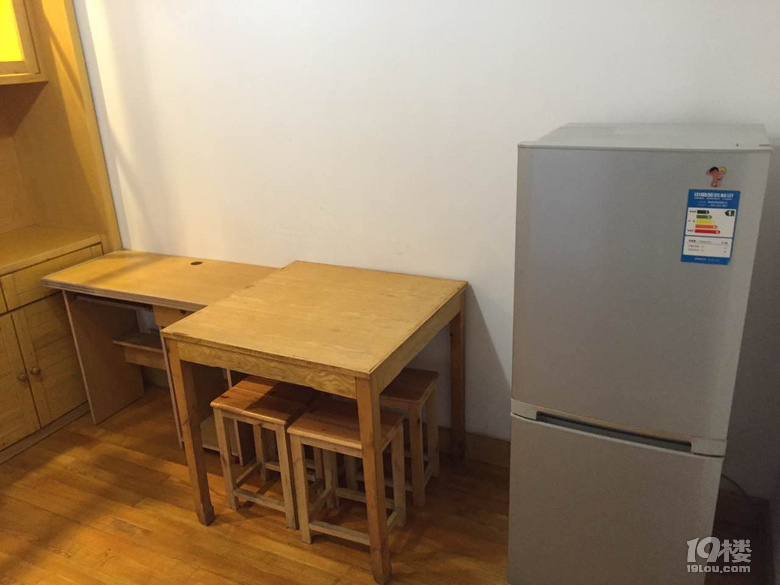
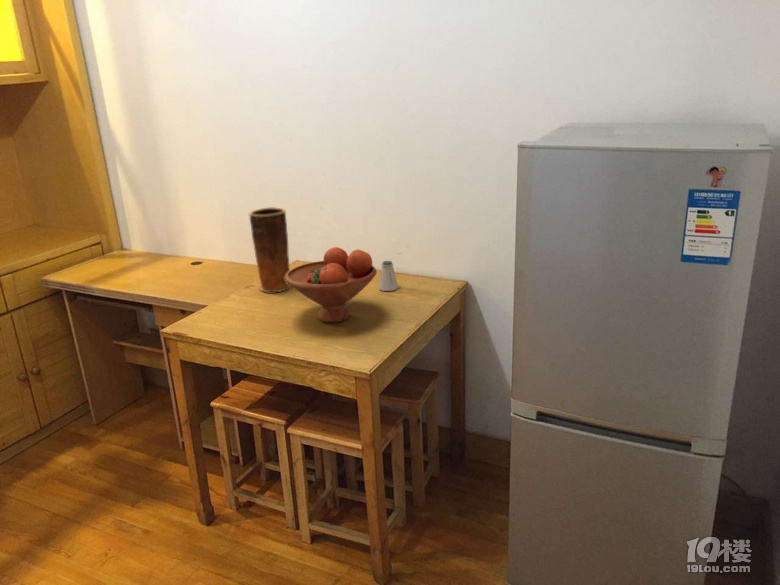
+ saltshaker [378,260,399,292]
+ vase [248,206,292,293]
+ fruit bowl [285,246,378,323]
